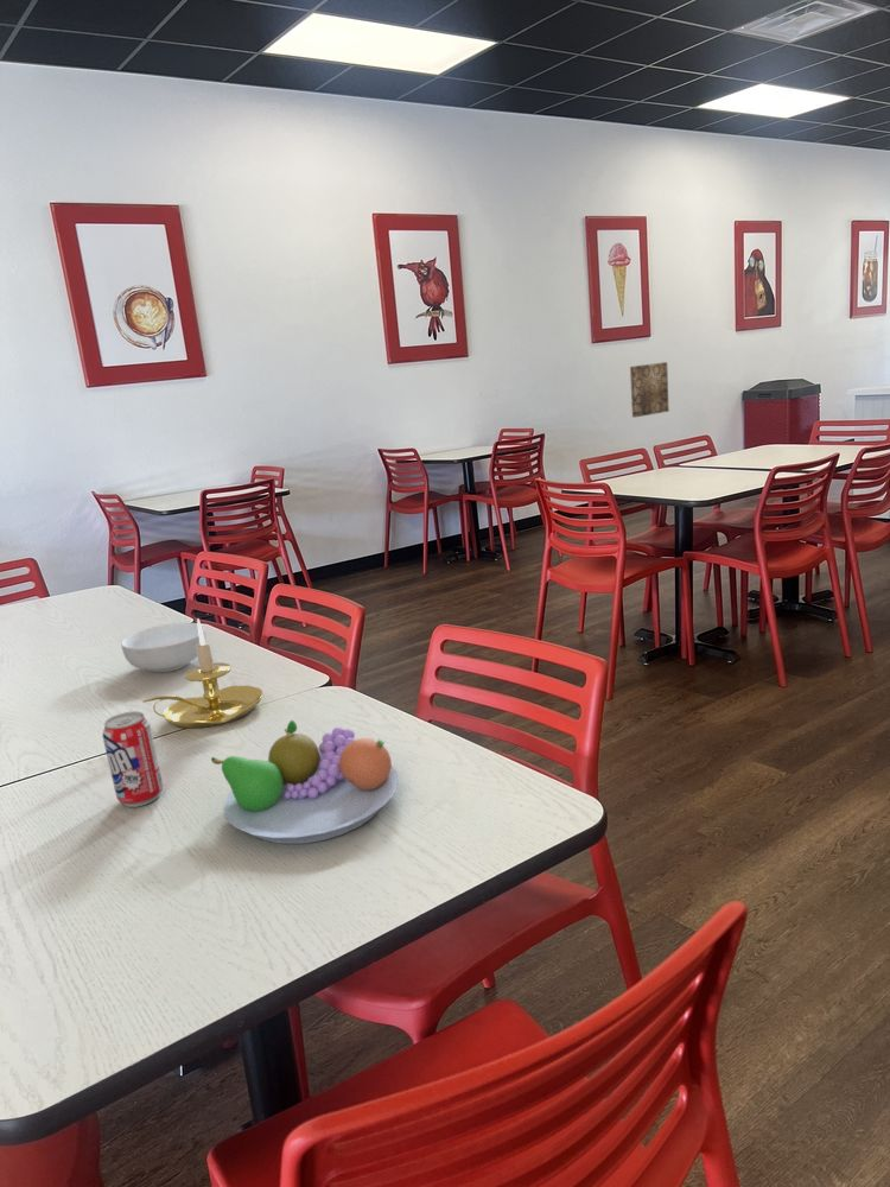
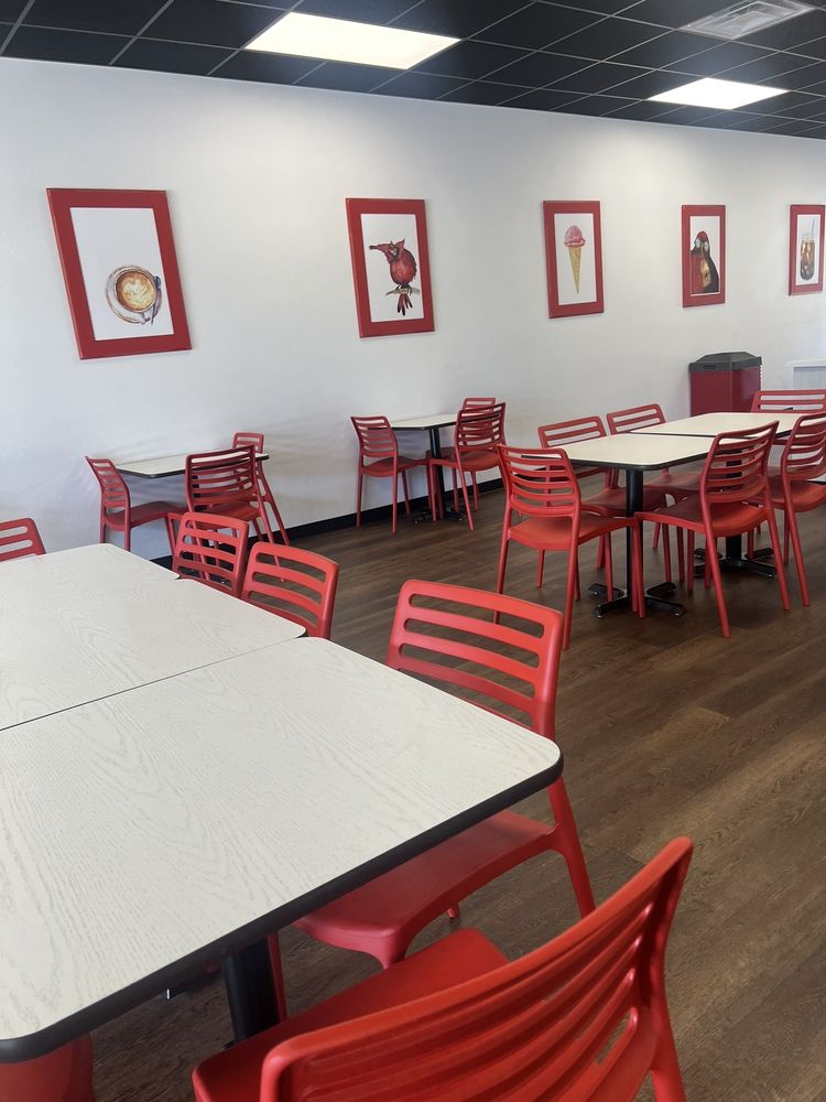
- beverage can [101,710,164,808]
- wall art [629,361,670,419]
- fruit bowl [210,719,400,845]
- candle holder [141,617,265,730]
- cereal bowl [120,621,208,674]
